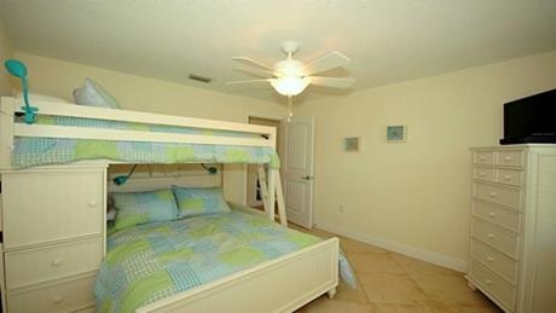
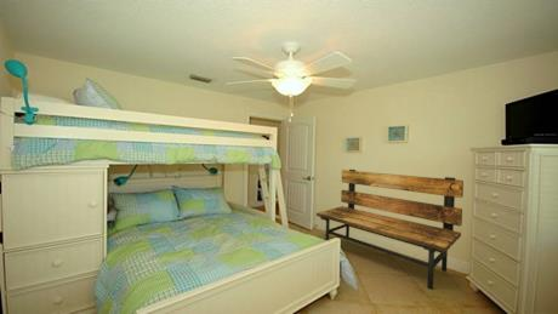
+ bench [315,169,465,291]
